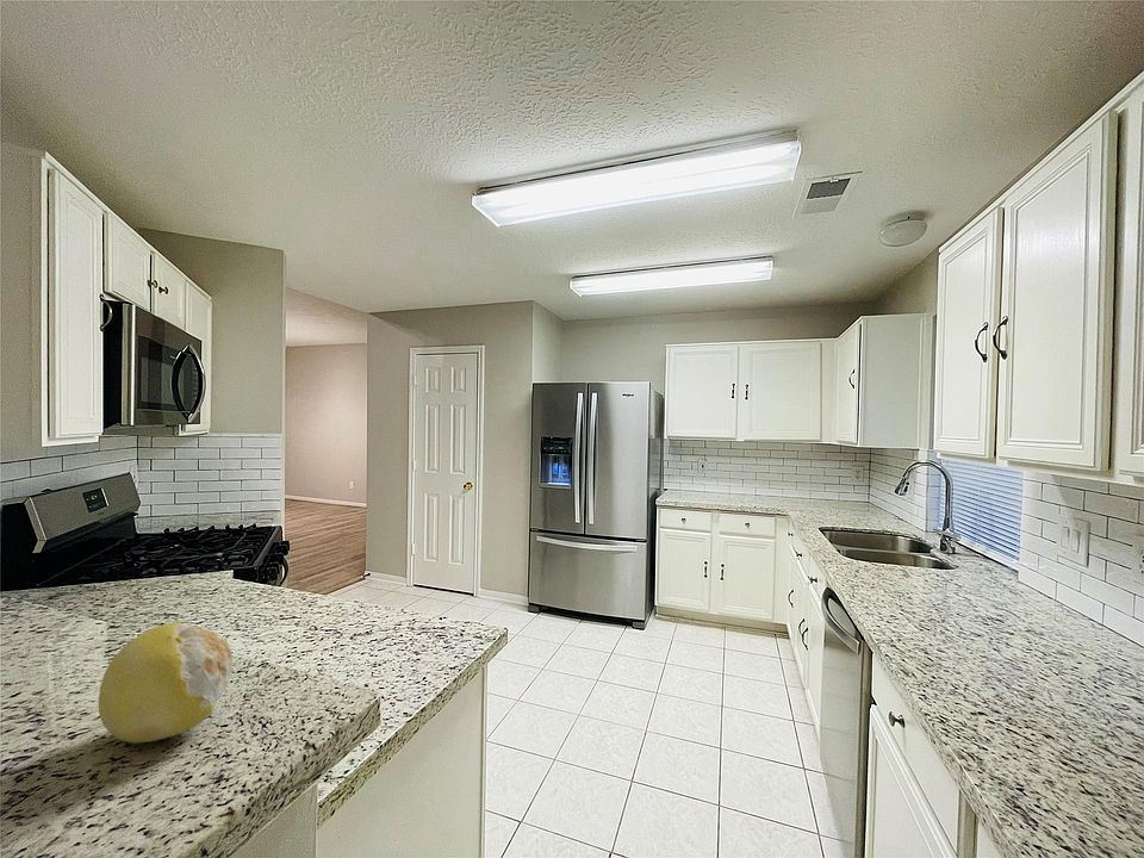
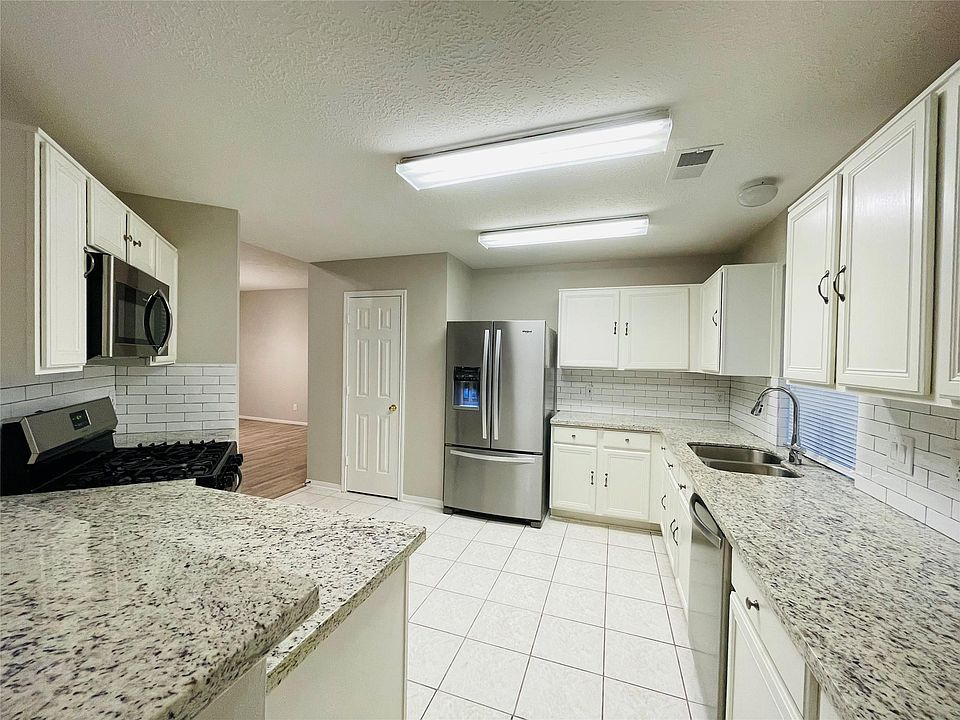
- fruit [98,622,234,744]
